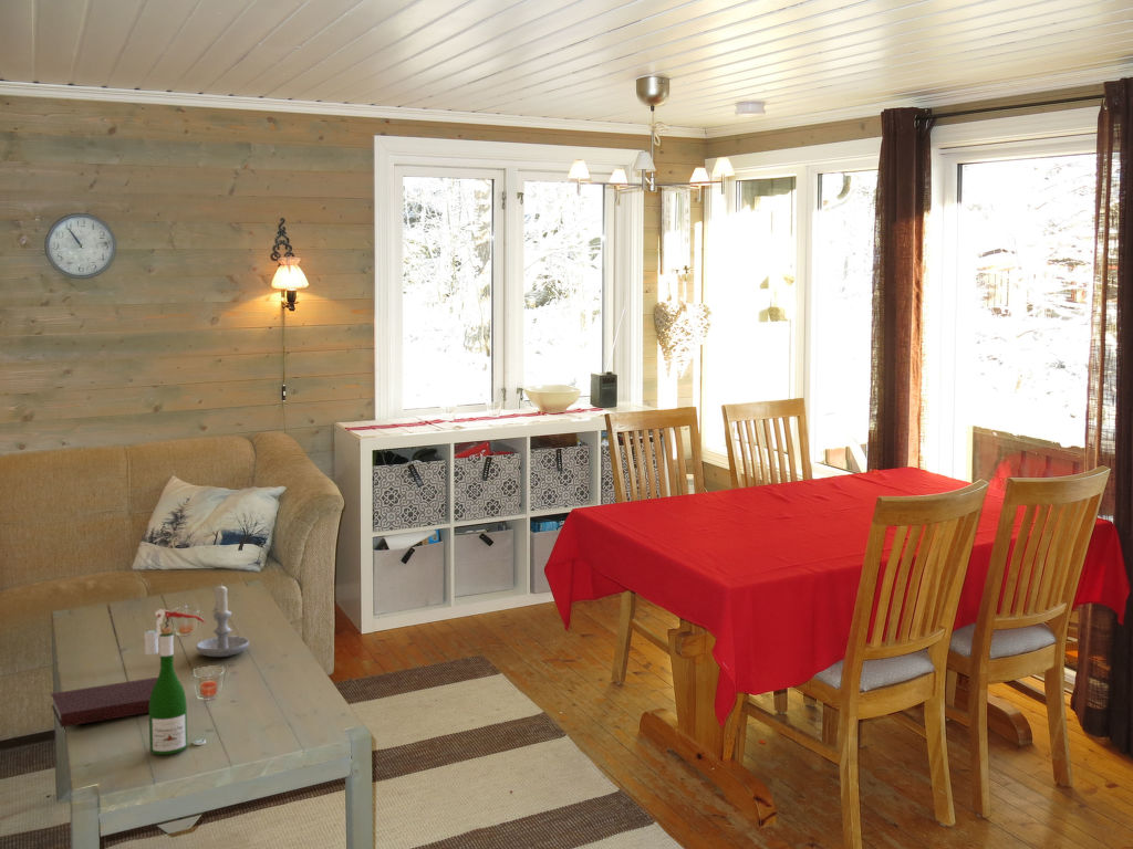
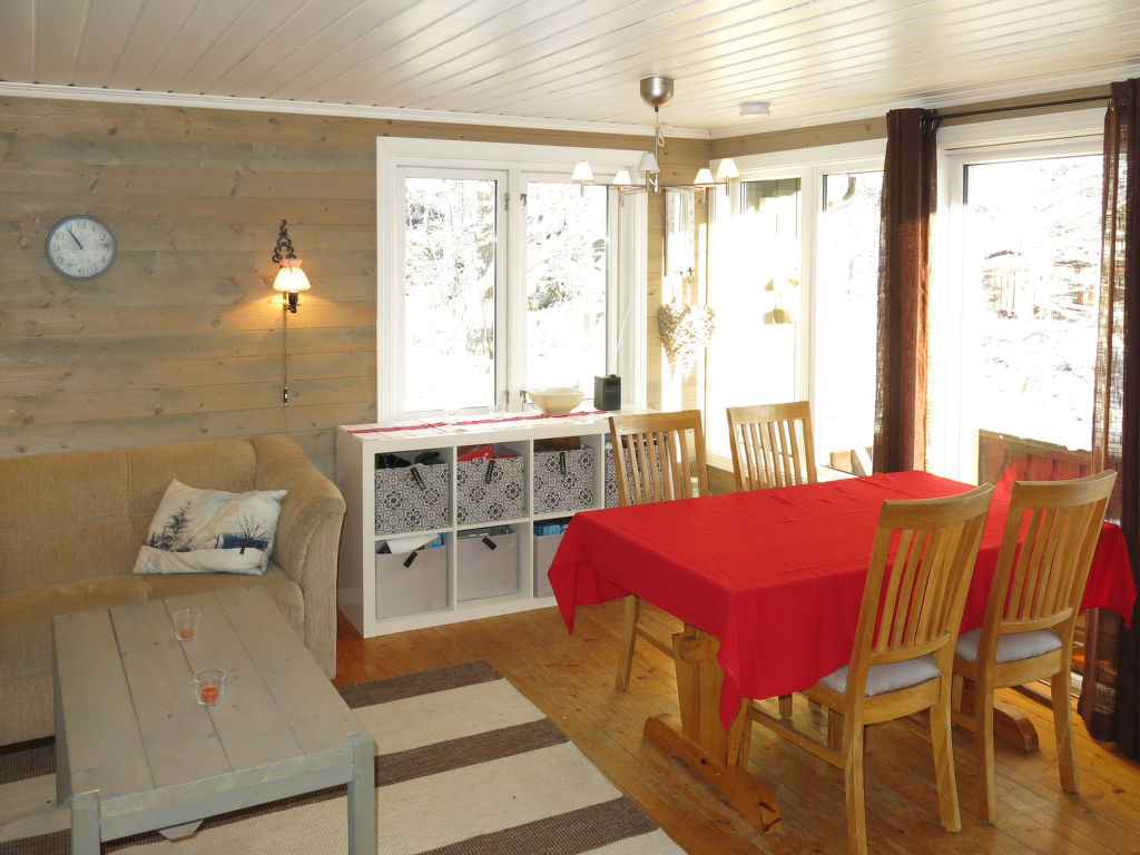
- wine bottle [143,608,207,756]
- candle [195,583,250,658]
- notebook [50,677,158,729]
